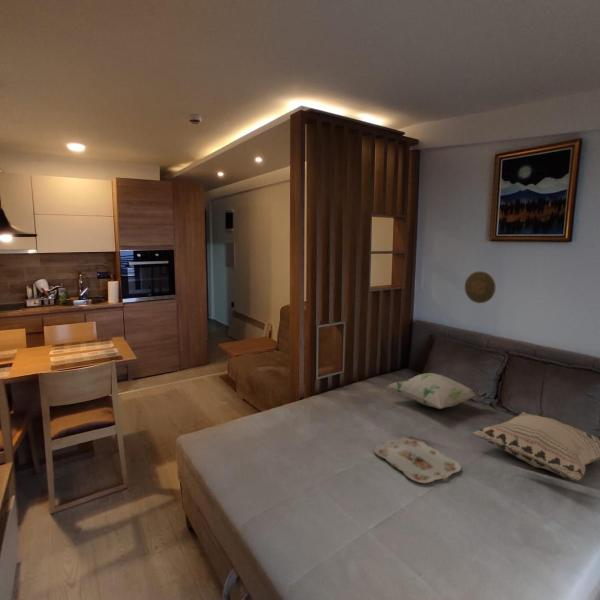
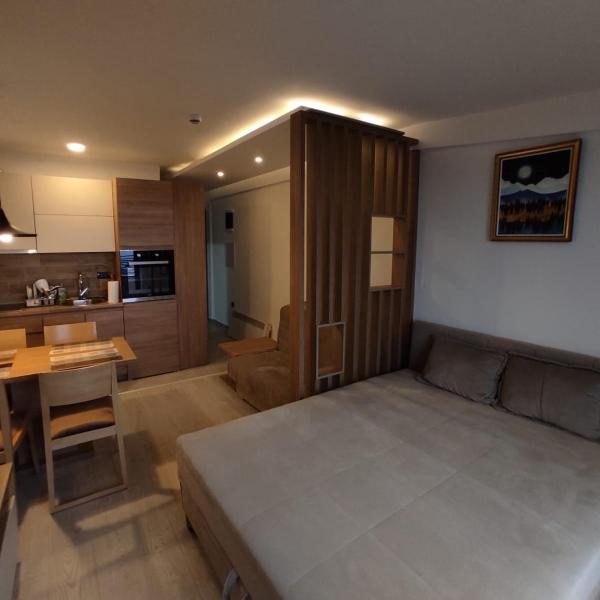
- decorative pillow [471,411,600,482]
- serving tray [373,437,462,484]
- decorative pillow [387,372,487,410]
- decorative plate [464,270,496,304]
